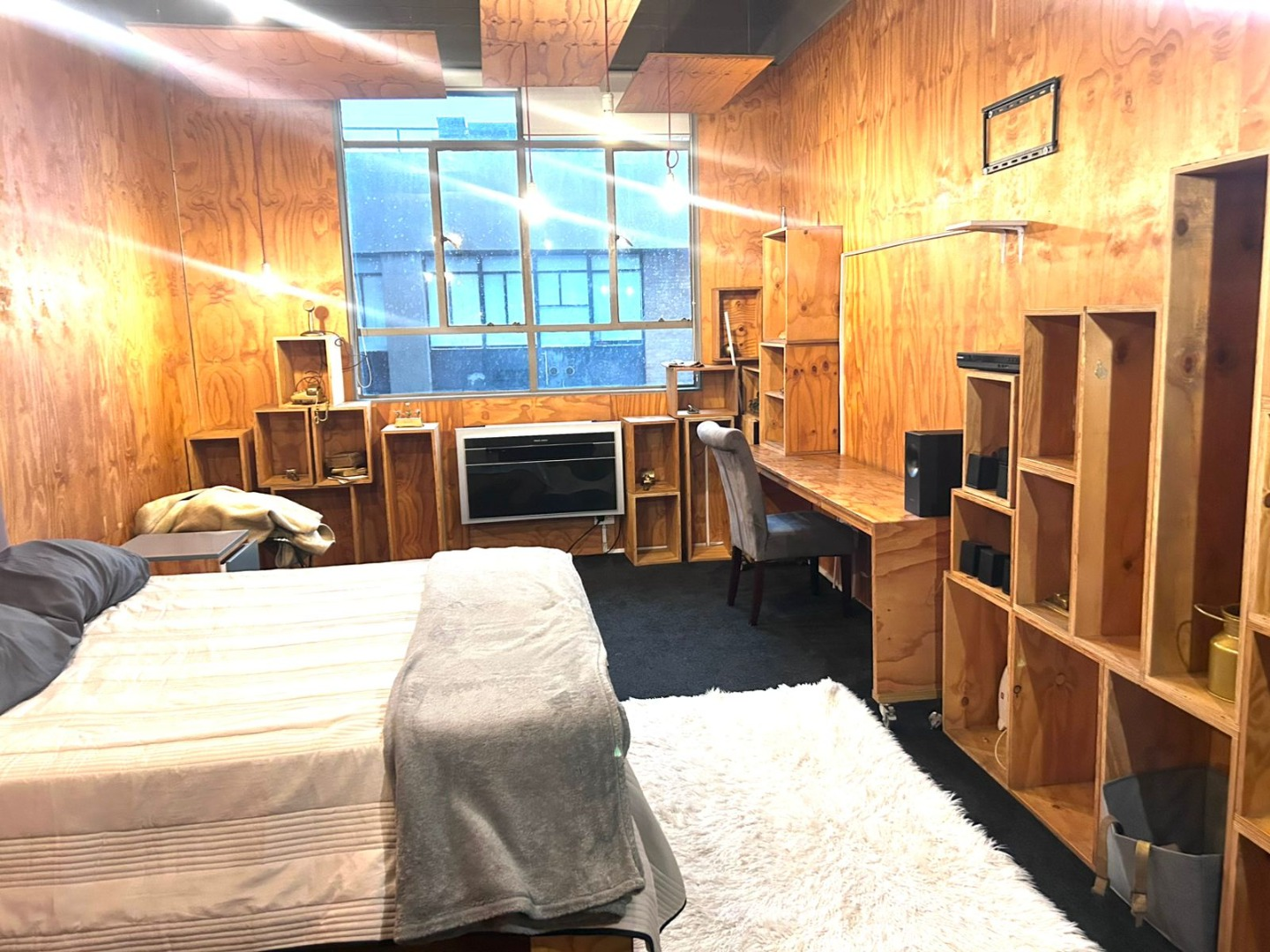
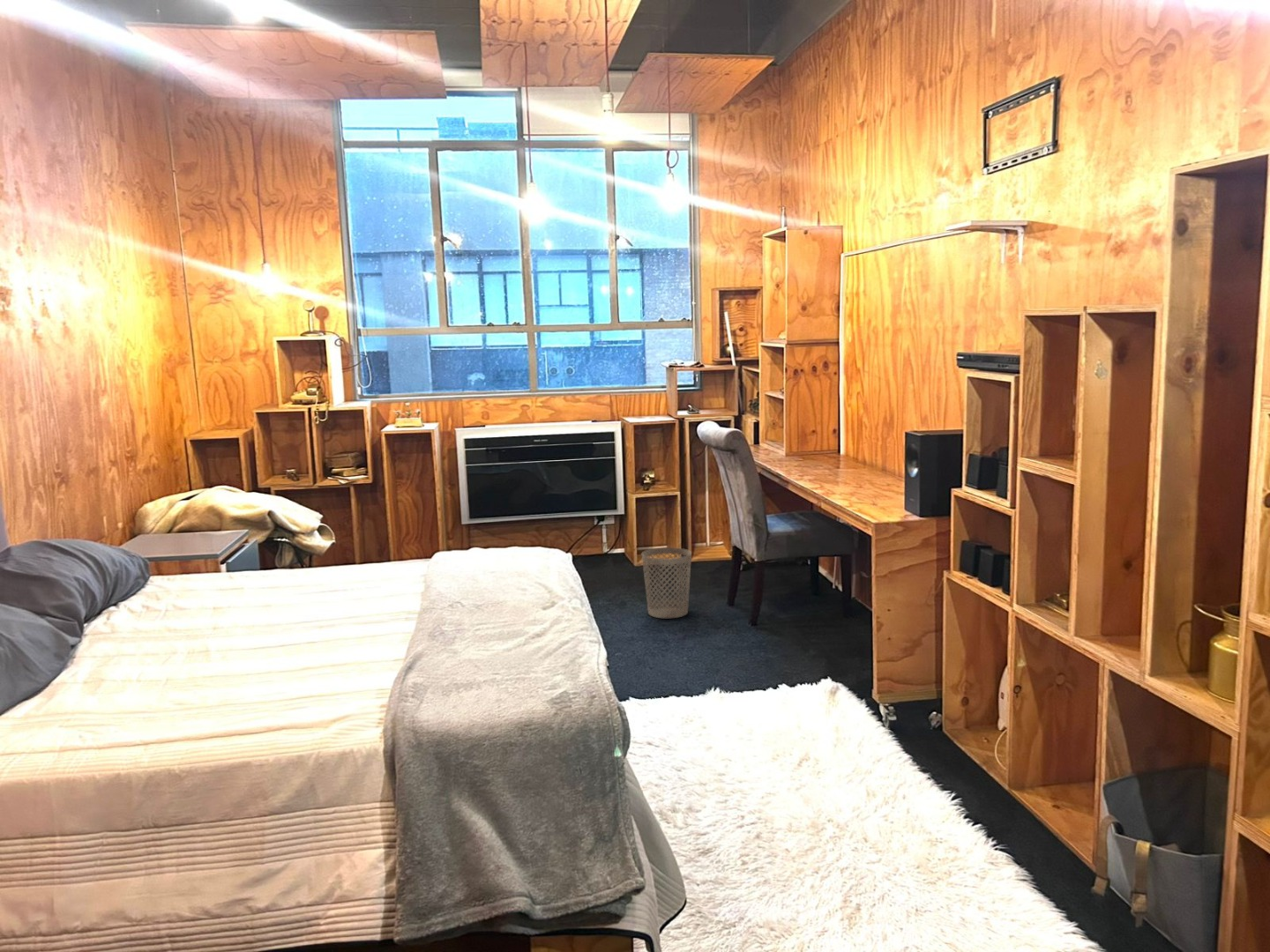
+ wastebasket [641,547,692,619]
